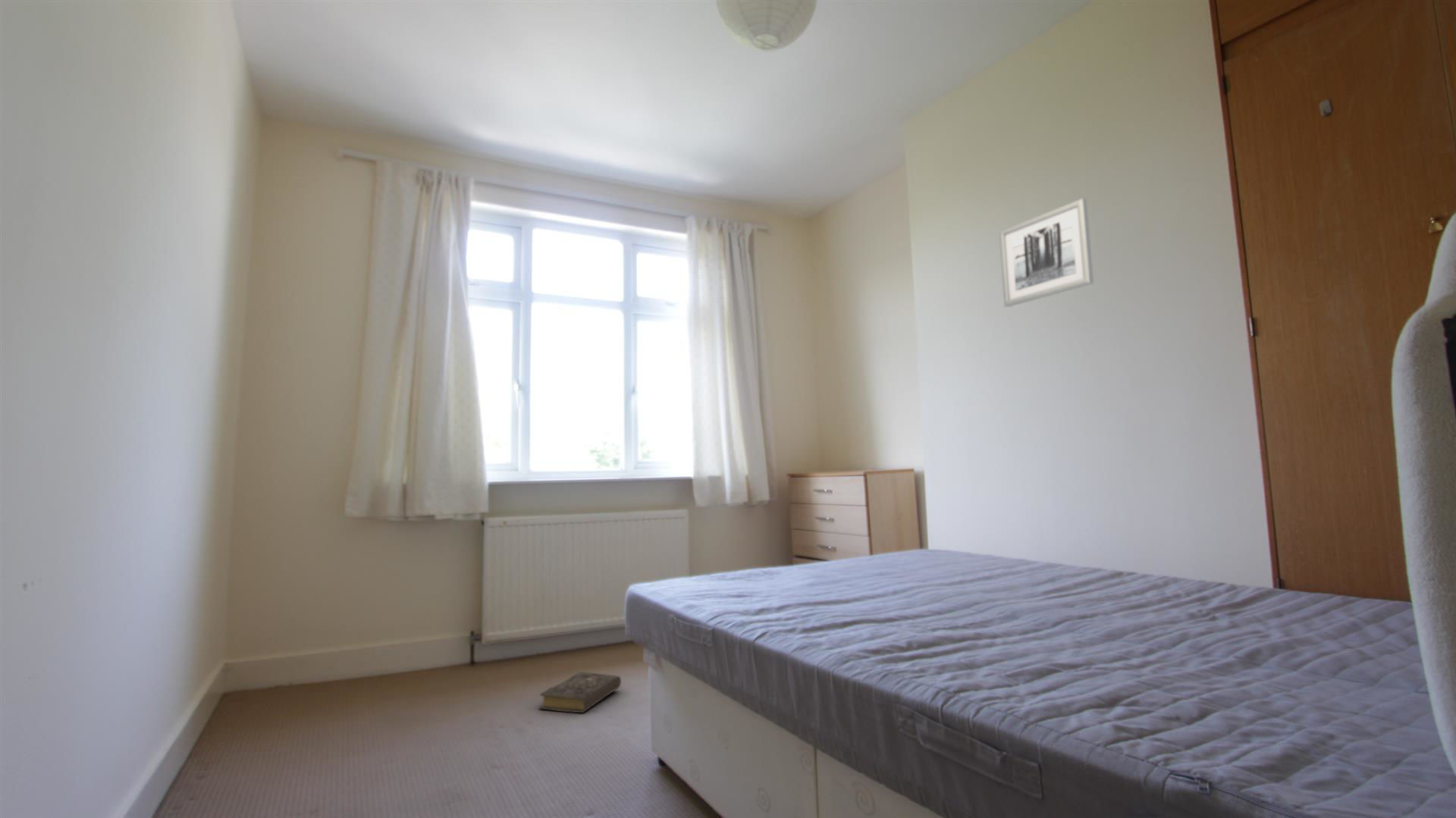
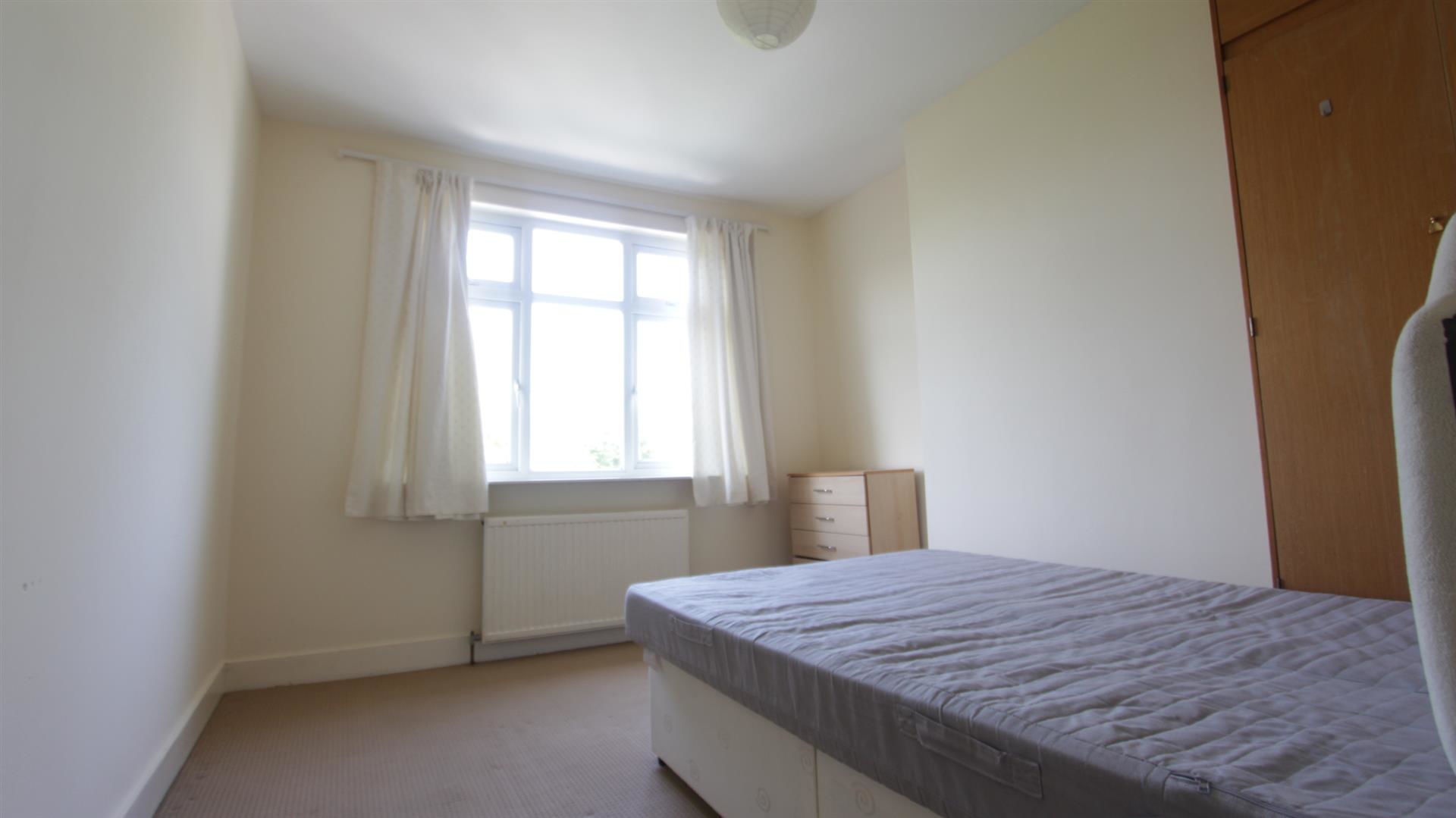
- wall art [998,197,1094,308]
- book [538,671,622,713]
